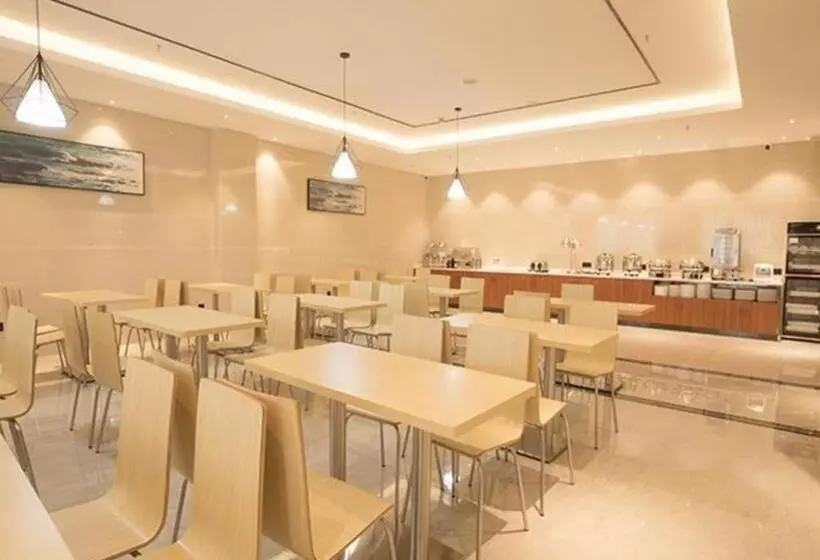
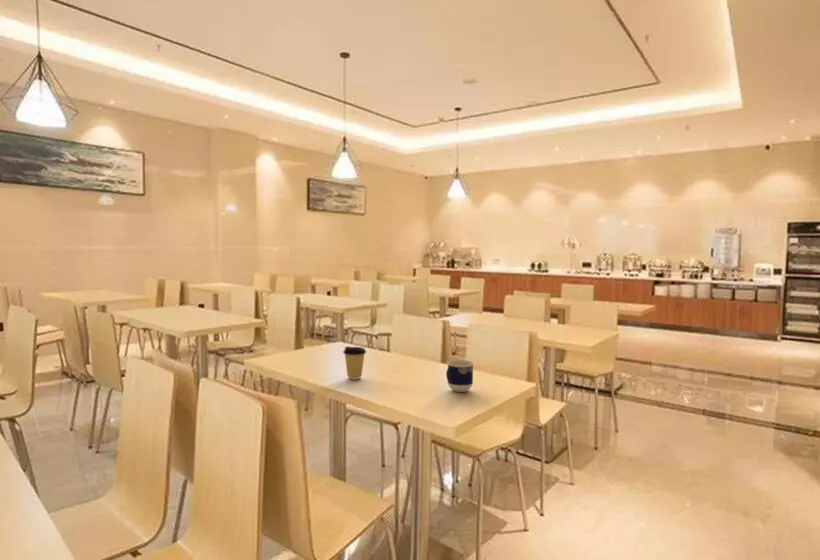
+ coffee cup [342,345,367,380]
+ cup [445,359,475,393]
